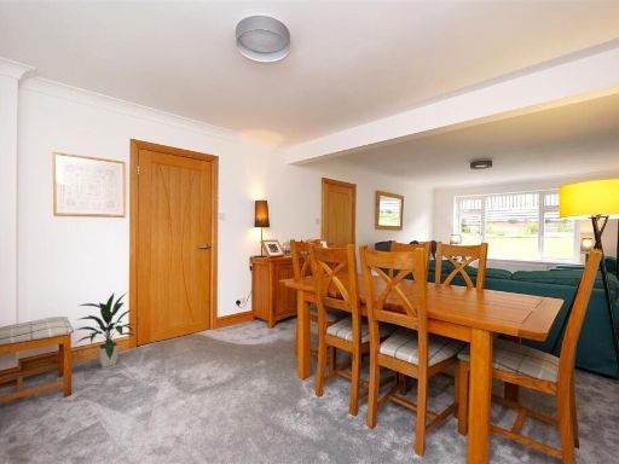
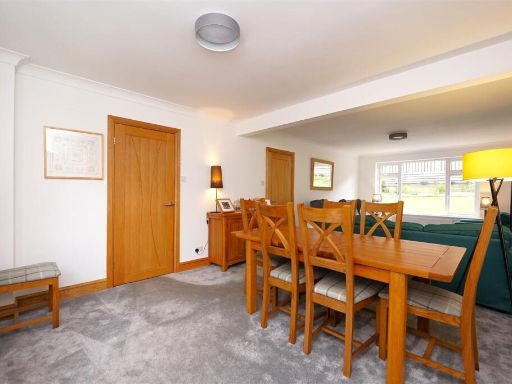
- indoor plant [75,290,137,369]
